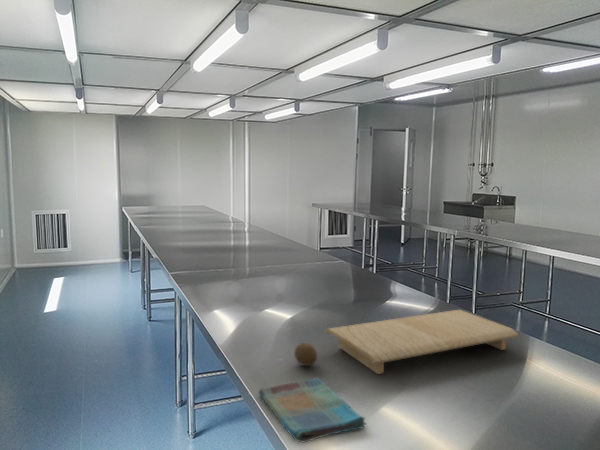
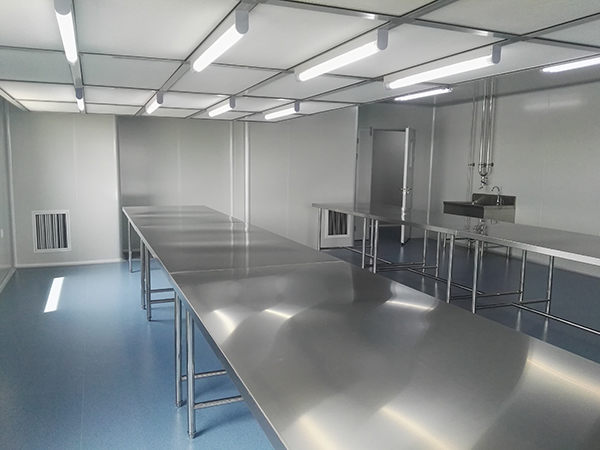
- dish towel [258,377,368,444]
- fruit [293,342,318,367]
- cutting board [323,309,520,375]
